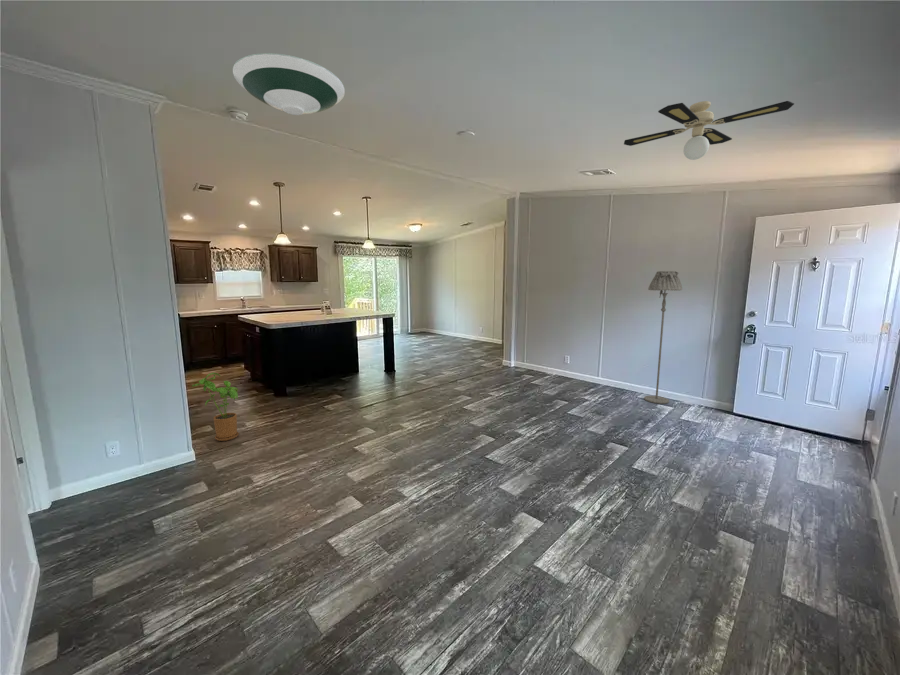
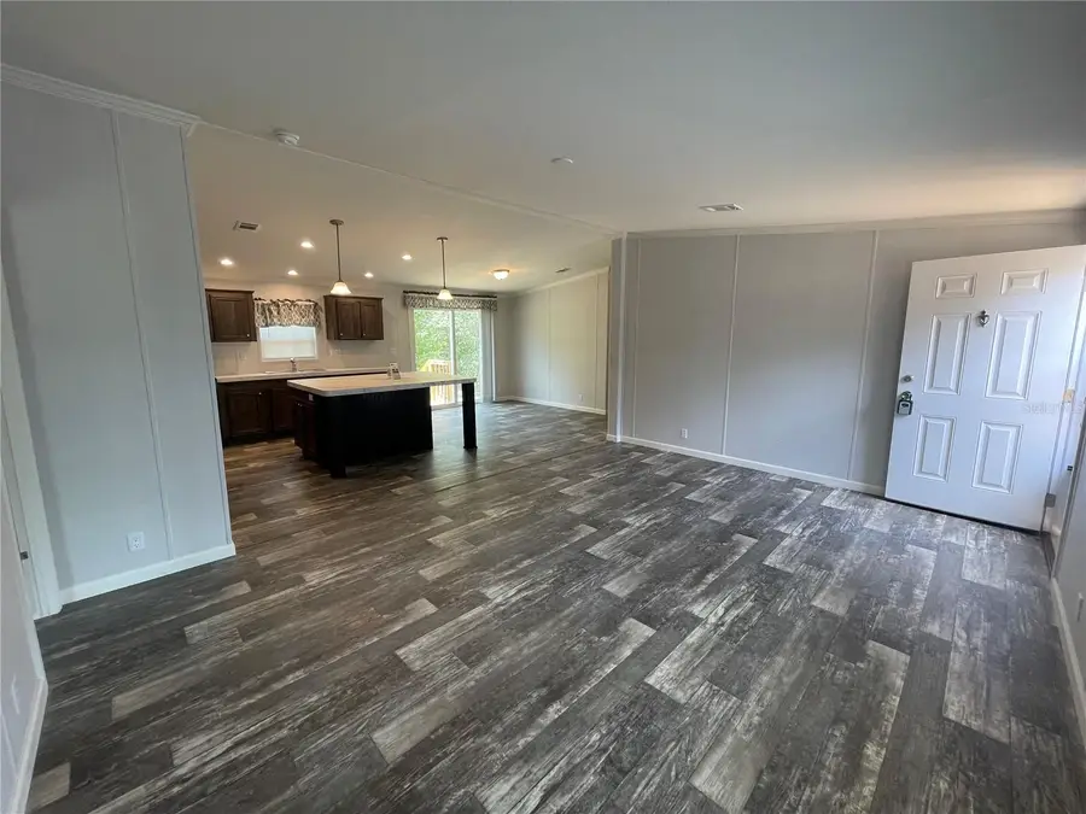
- floor lamp [643,270,683,405]
- ceiling fan [623,100,795,161]
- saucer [232,52,346,116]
- house plant [191,372,240,442]
